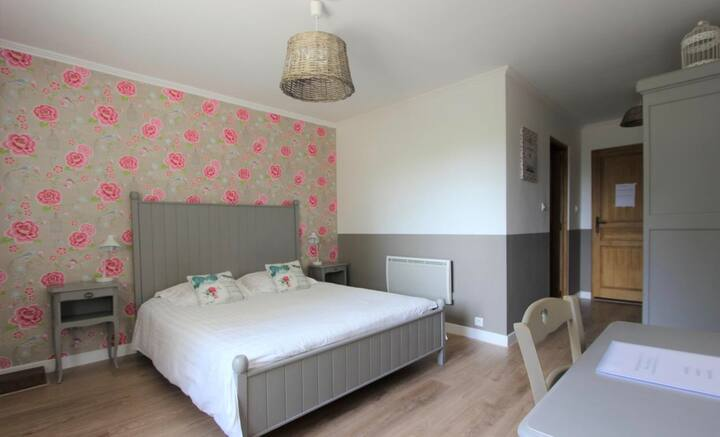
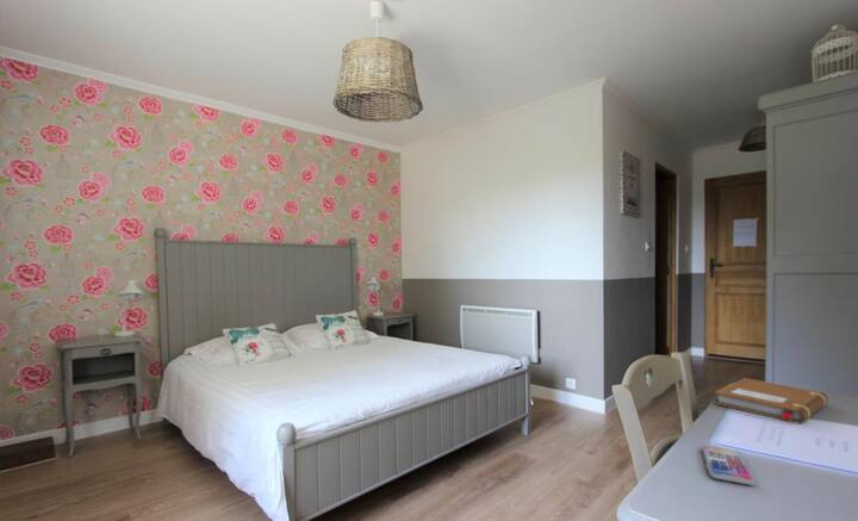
+ smartphone [701,445,757,486]
+ notebook [714,377,829,424]
